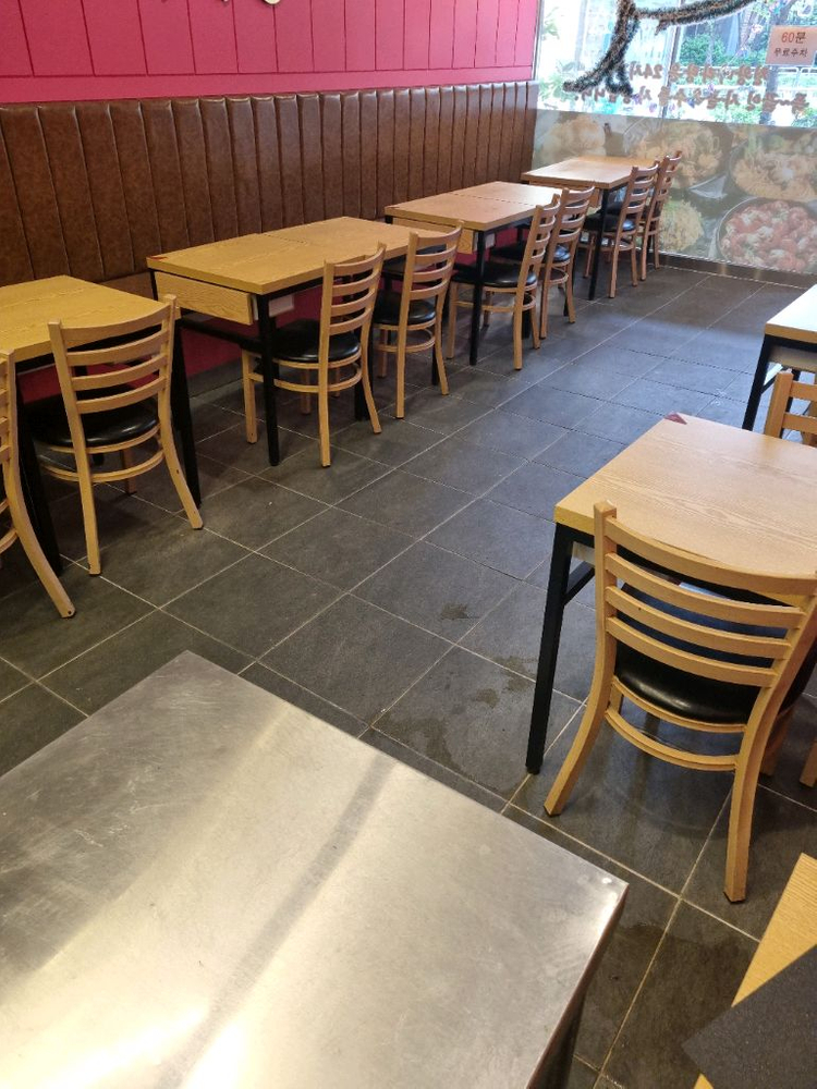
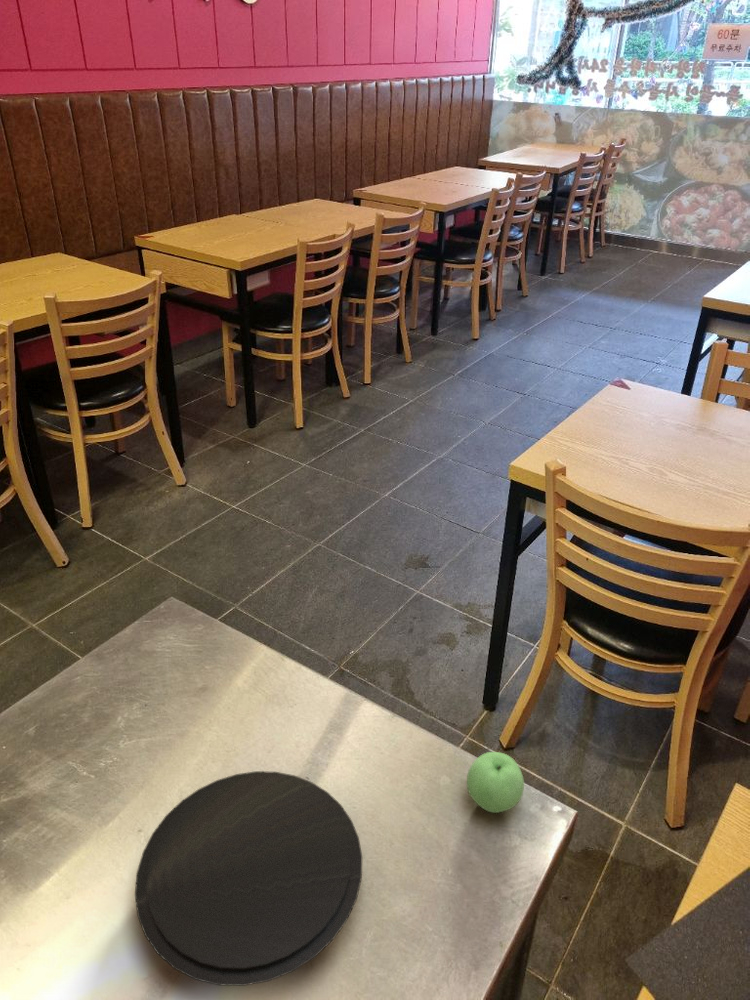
+ plate [134,770,363,987]
+ apple [466,751,525,814]
